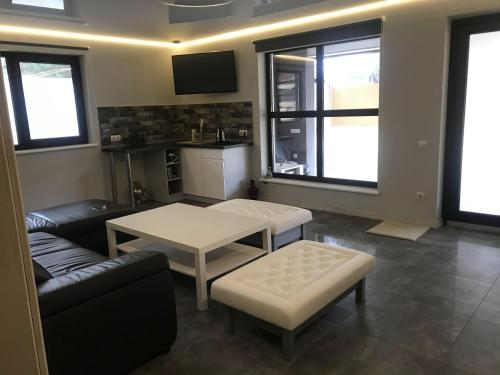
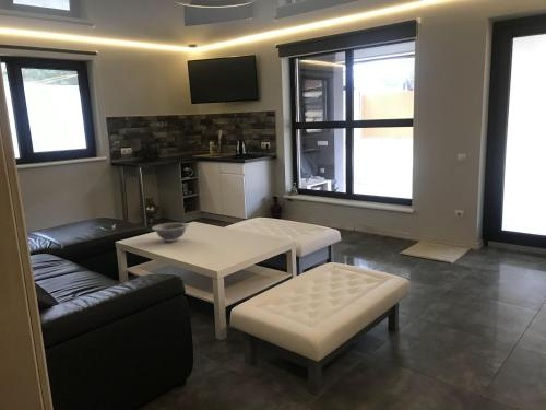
+ decorative bowl [151,222,190,243]
